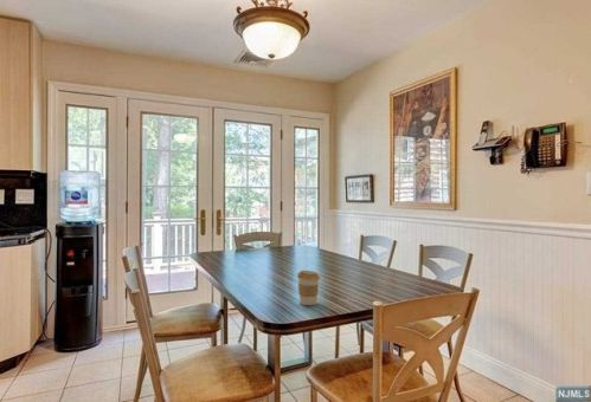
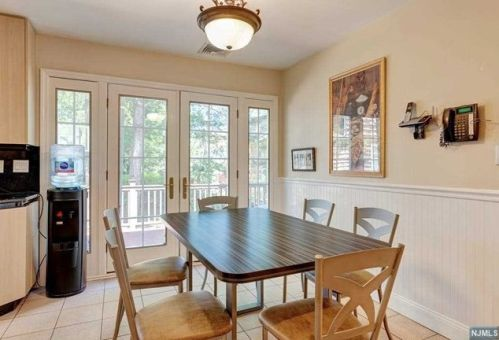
- coffee cup [296,270,321,306]
